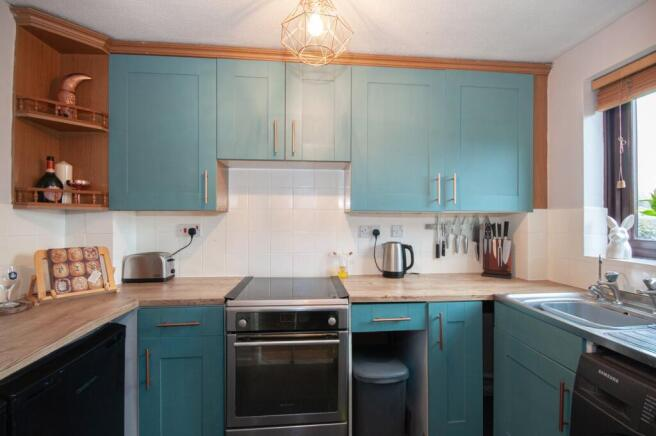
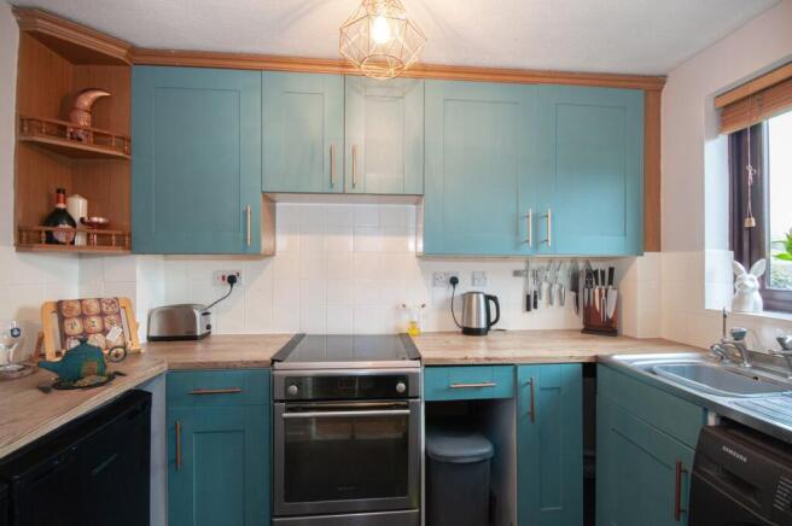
+ teapot [35,337,129,394]
